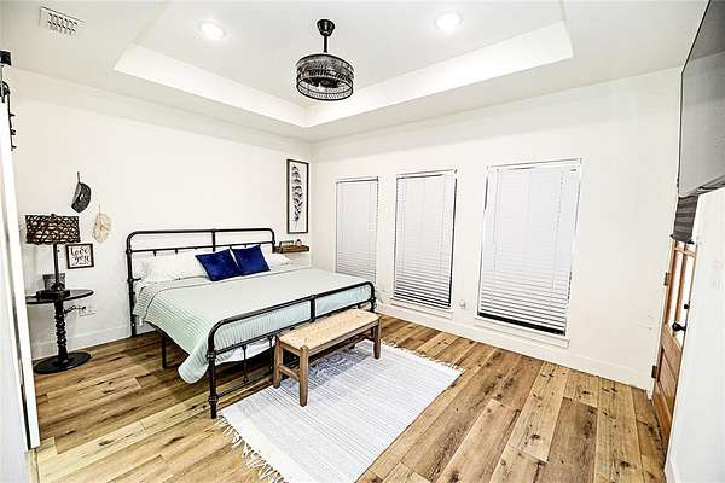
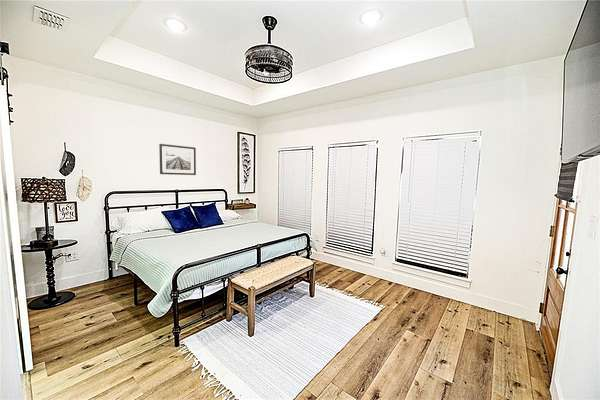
+ wall art [158,143,197,176]
